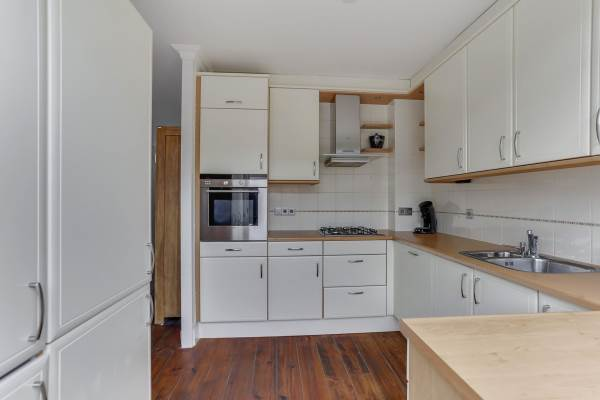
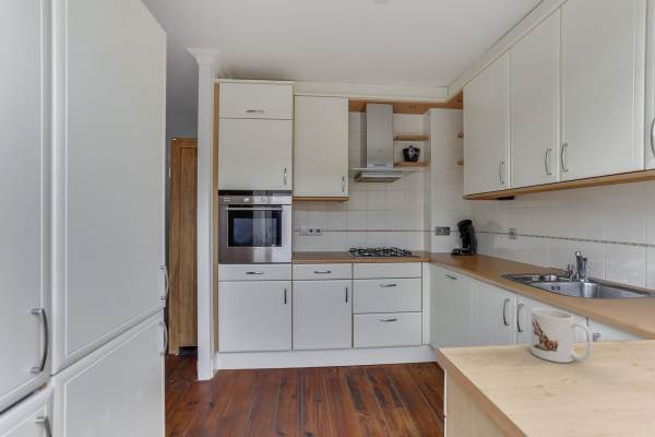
+ mug [529,307,594,364]
